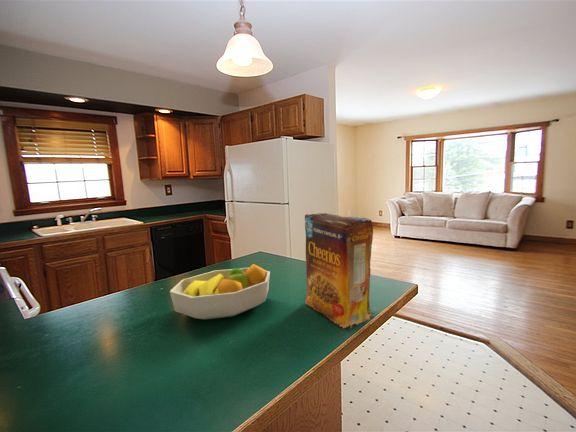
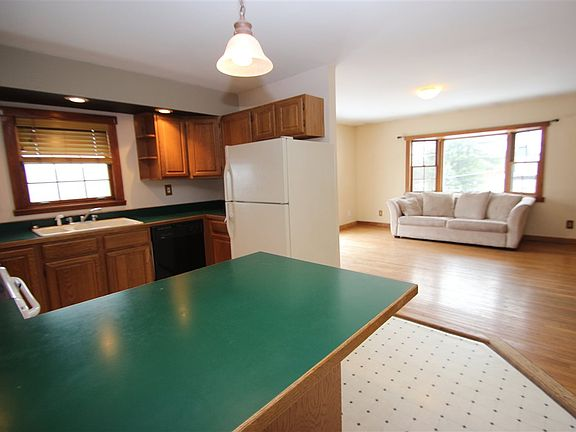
- fruit bowl [169,263,271,321]
- cereal box [304,212,375,330]
